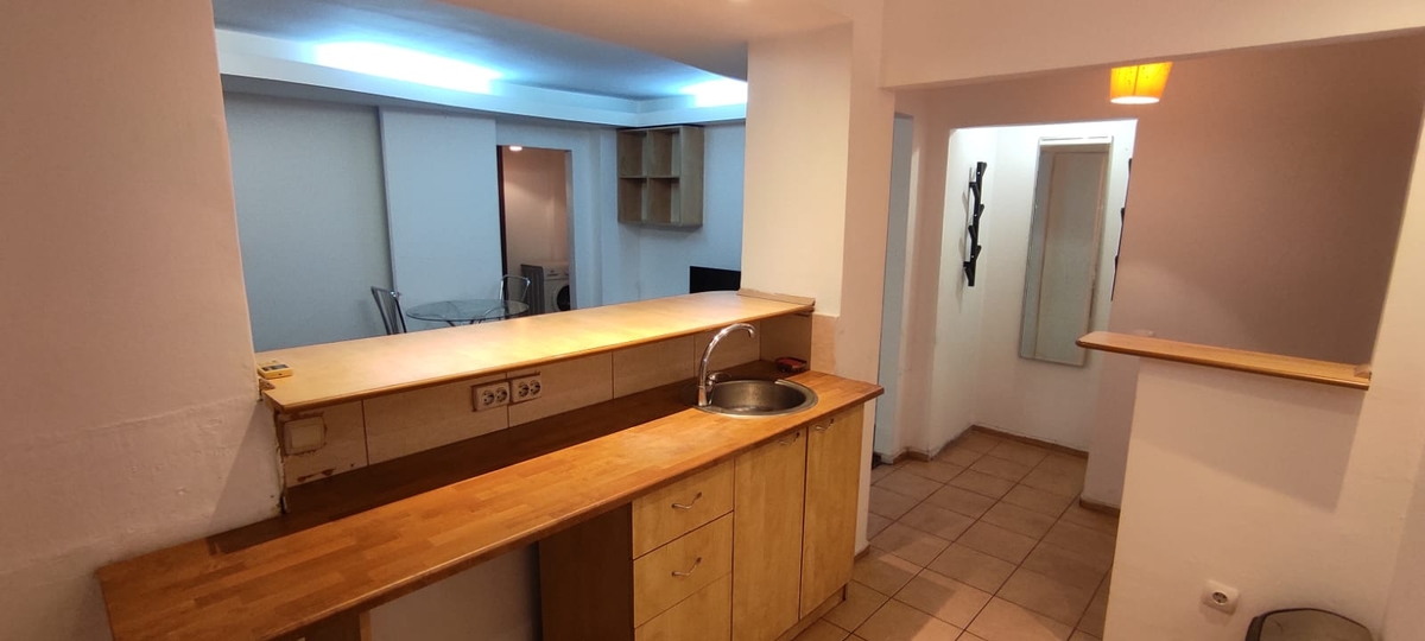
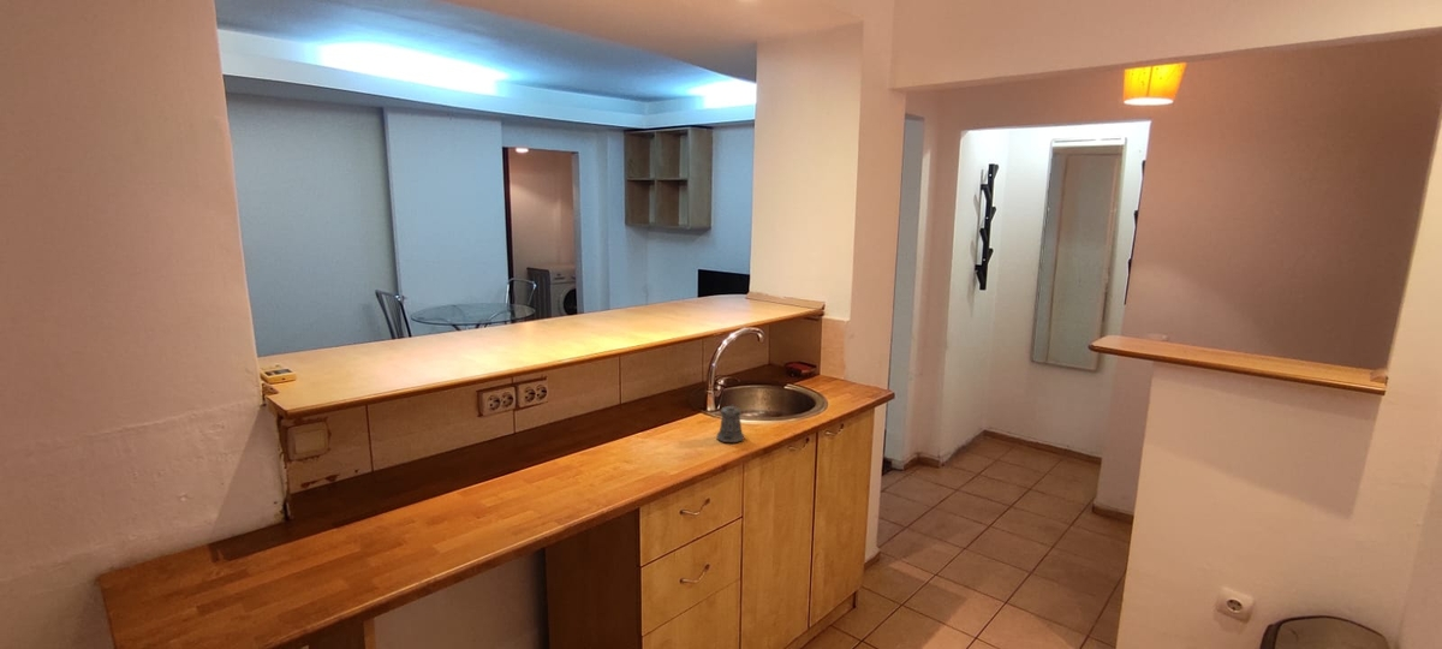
+ pepper shaker [715,403,745,443]
